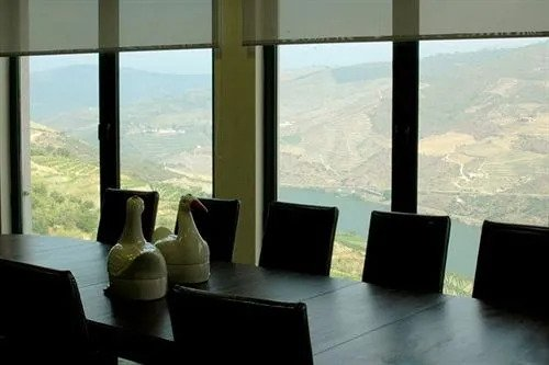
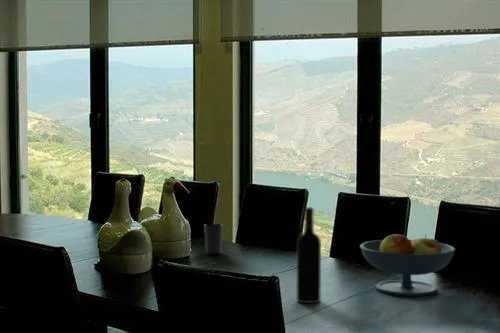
+ cup [203,223,224,255]
+ fruit bowl [359,233,457,297]
+ wine bottle [296,206,322,304]
